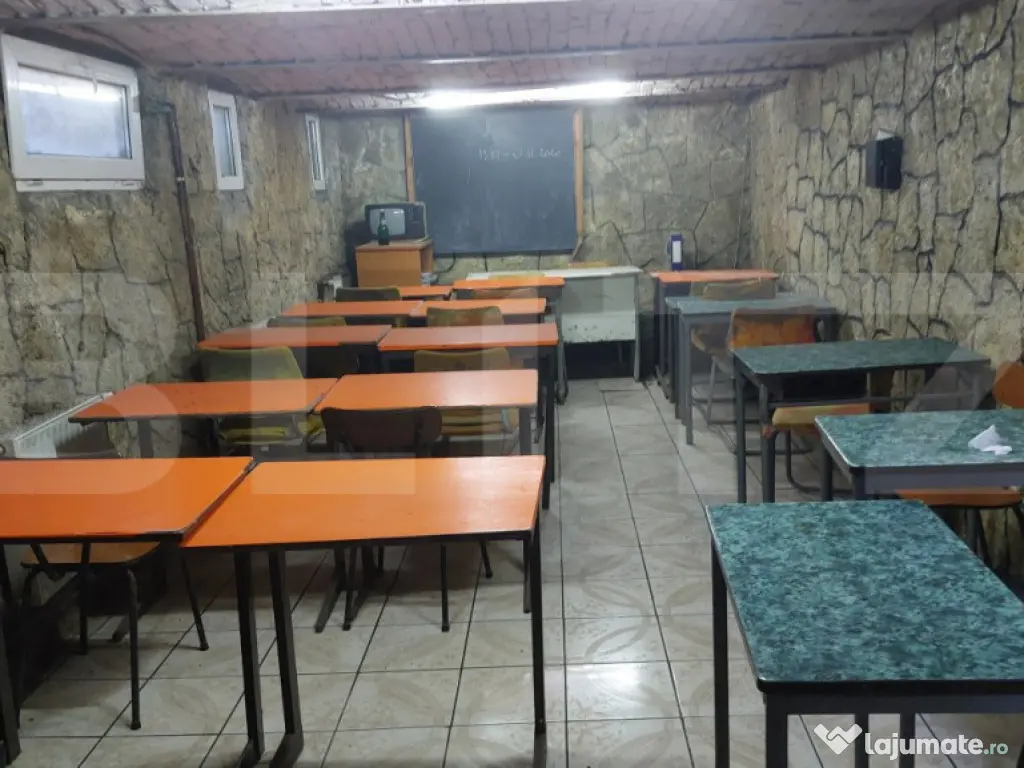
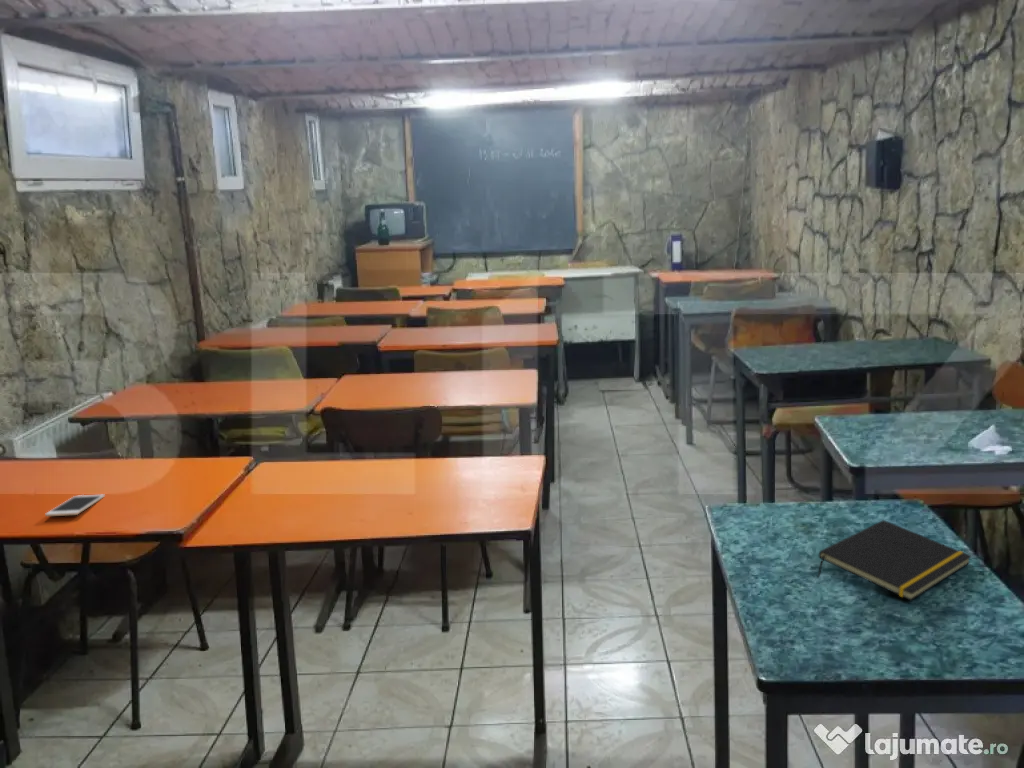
+ cell phone [44,494,106,517]
+ notepad [816,519,973,602]
